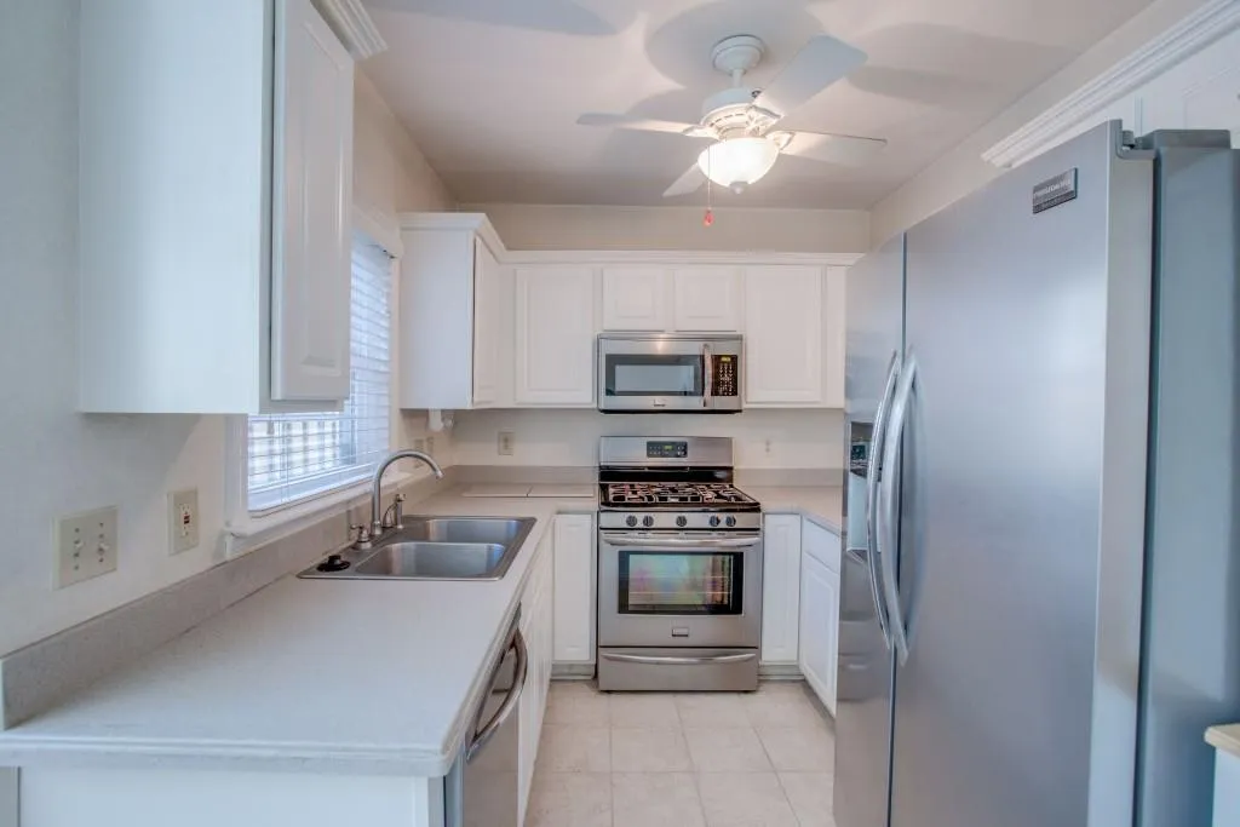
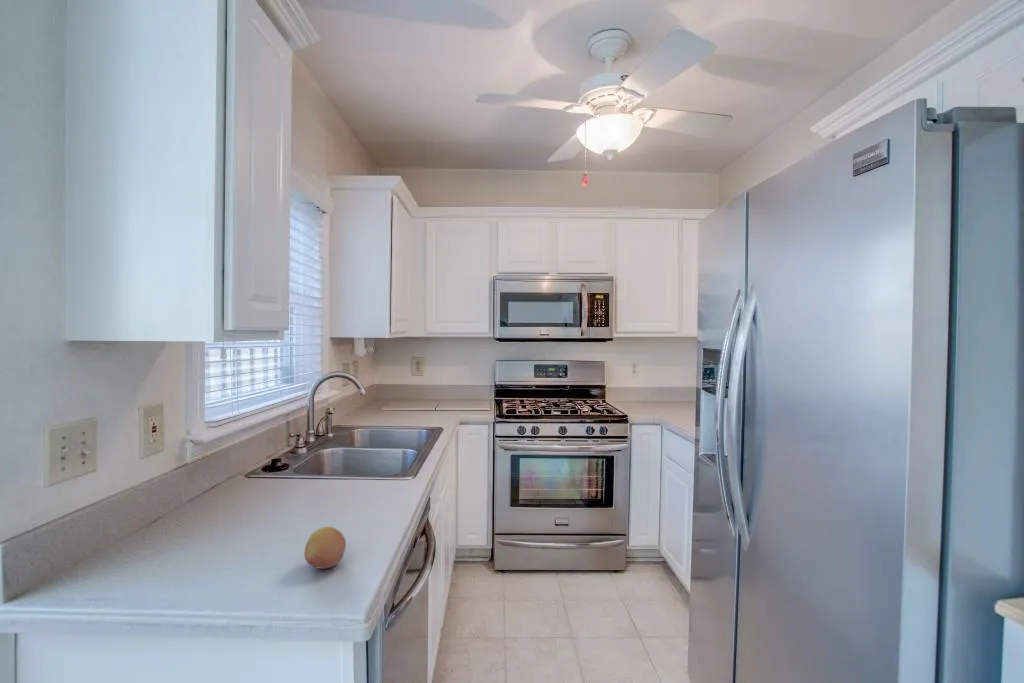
+ fruit [303,526,347,570]
